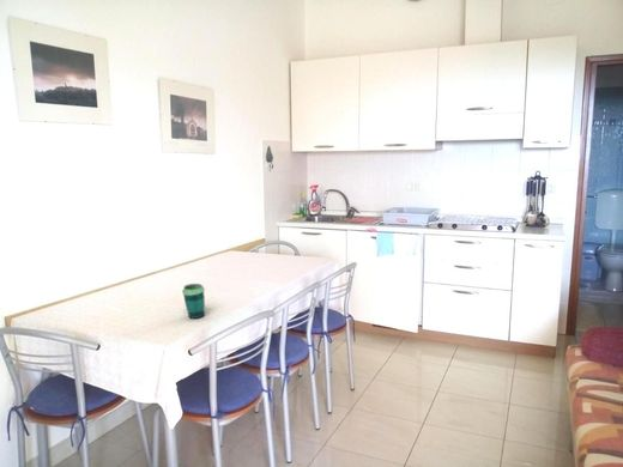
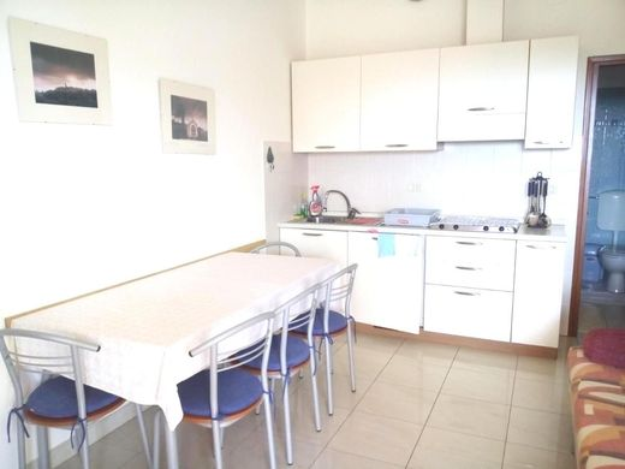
- cup [181,283,206,320]
